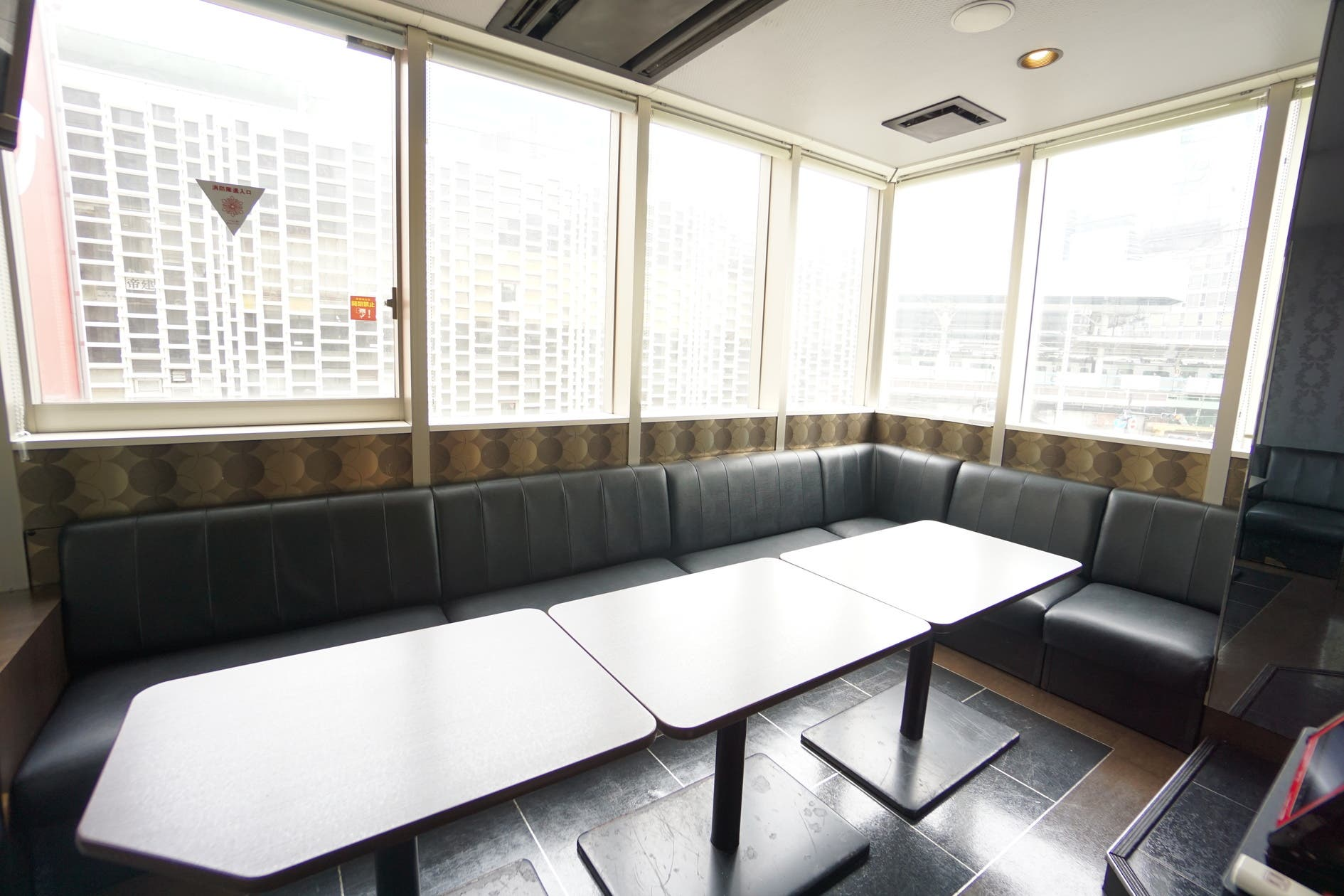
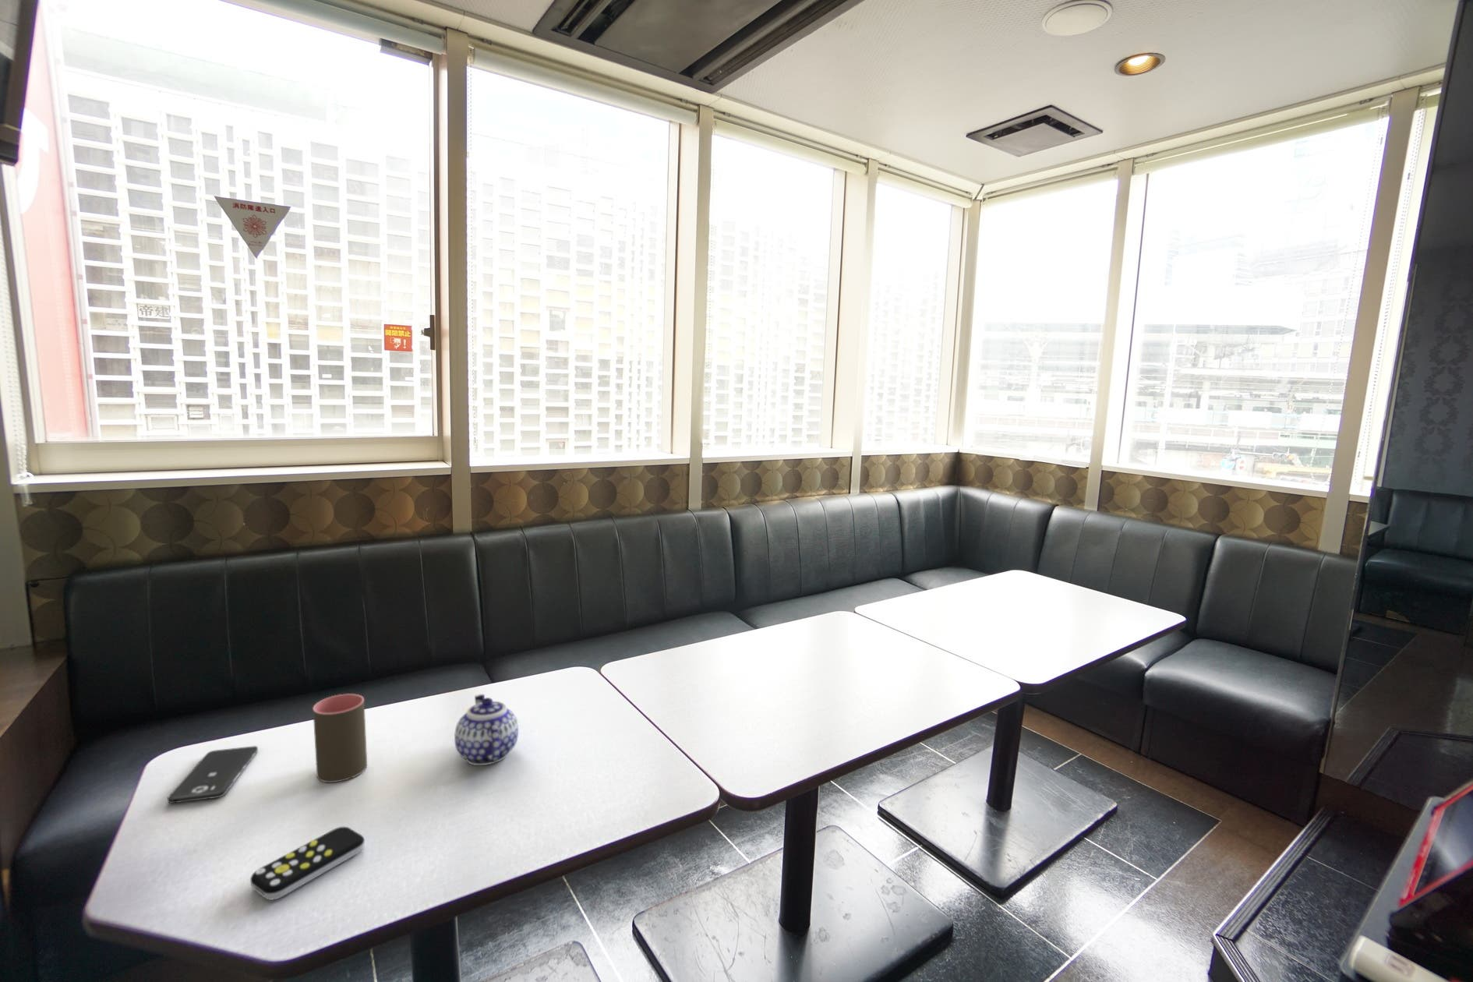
+ cup [311,693,368,784]
+ smartphone [167,745,259,804]
+ teapot [454,694,519,766]
+ remote control [250,826,366,901]
